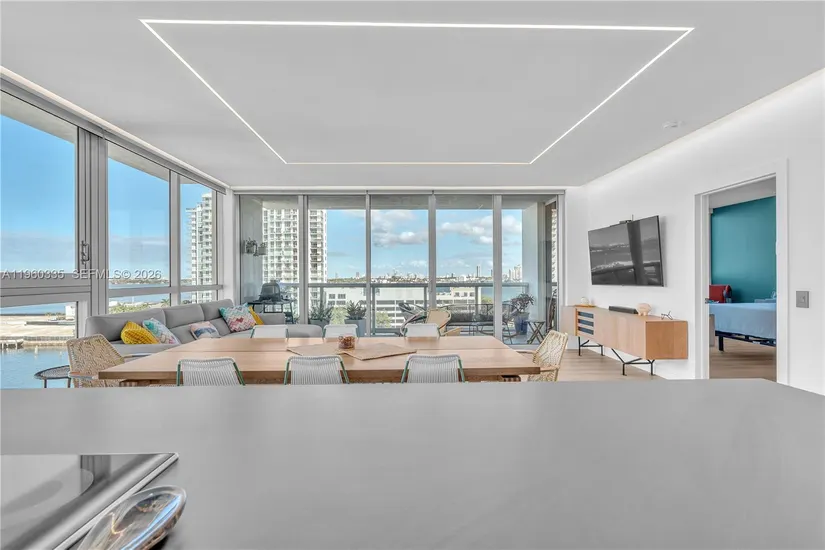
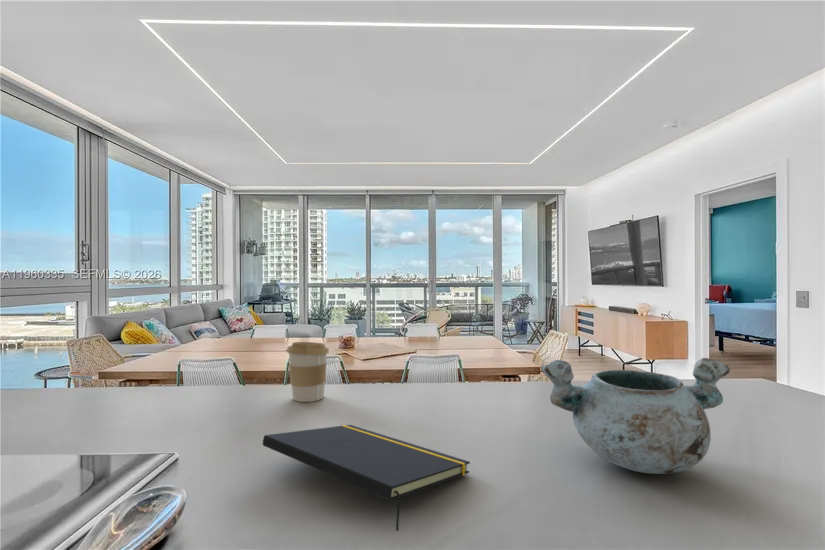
+ notepad [262,424,471,532]
+ coffee cup [286,341,330,403]
+ decorative bowl [540,357,731,475]
